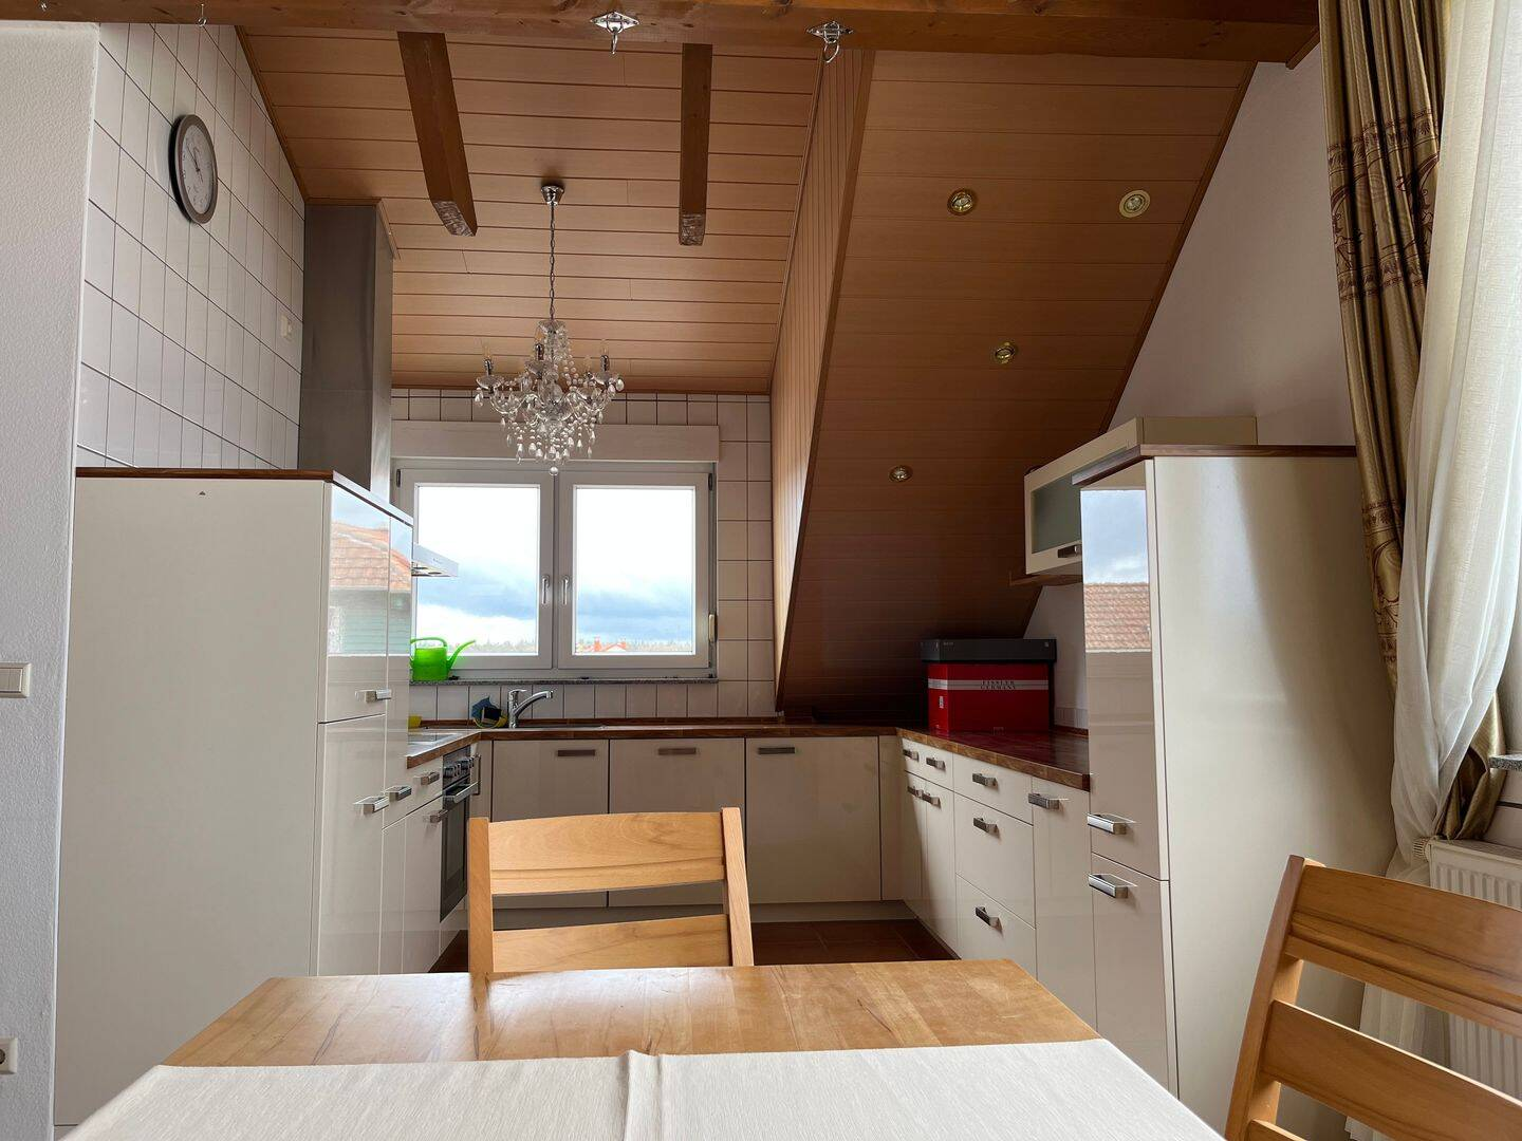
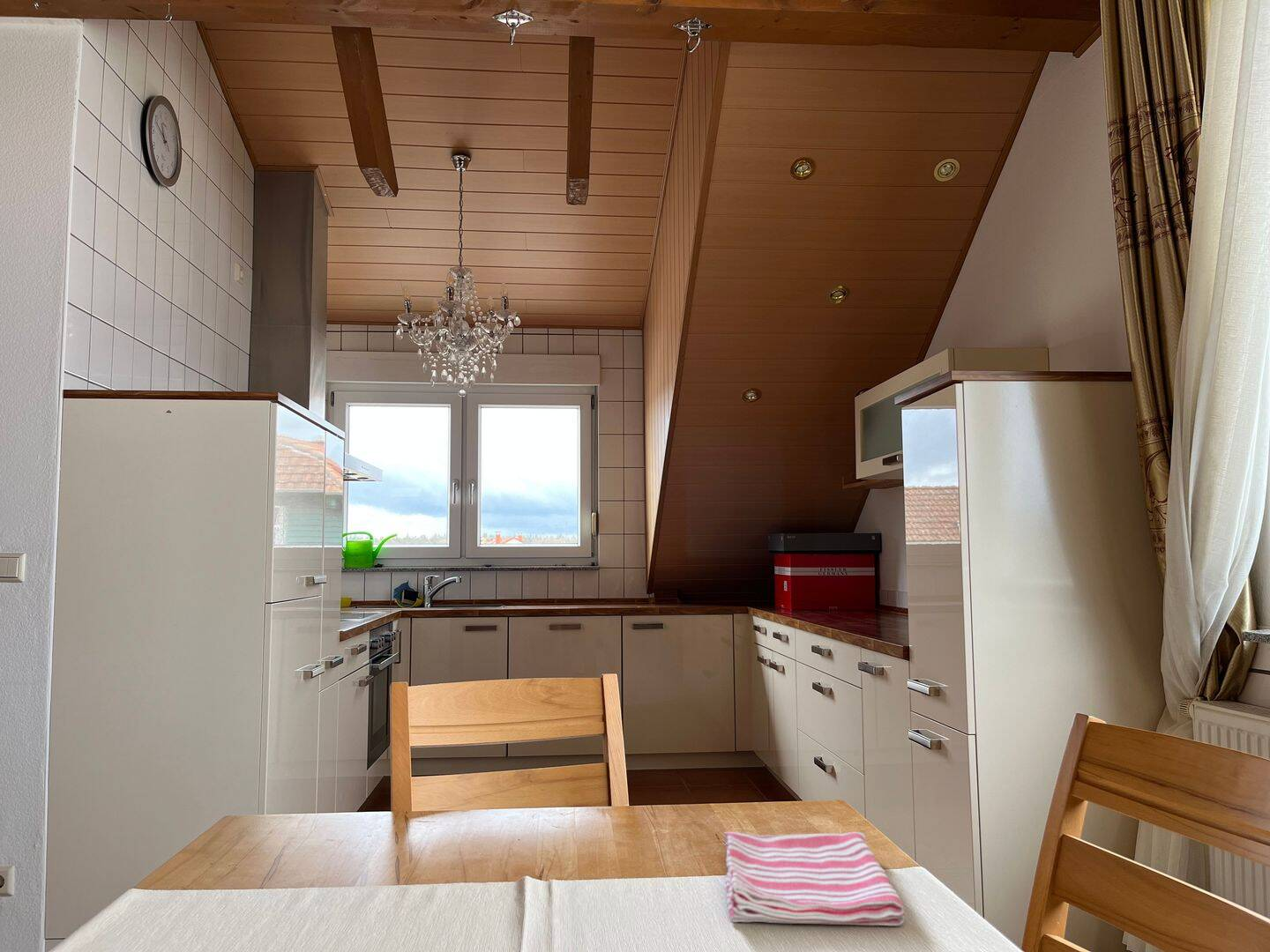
+ dish towel [723,831,906,926]
